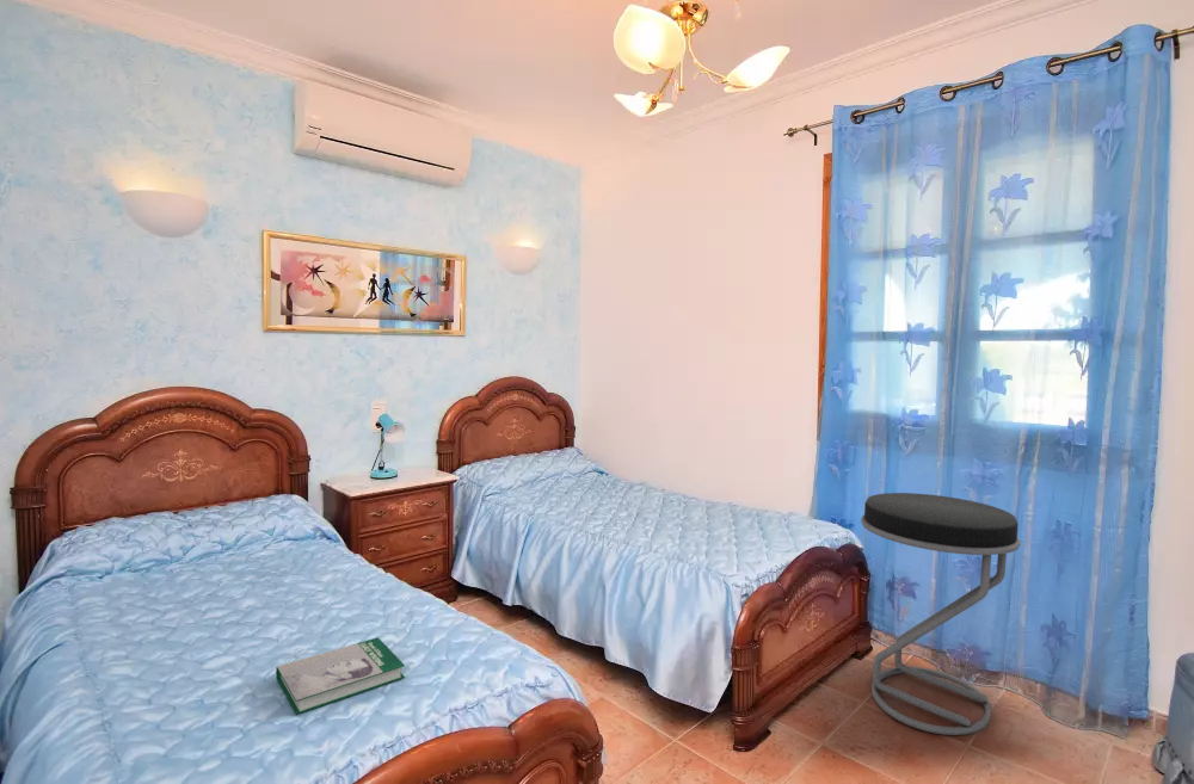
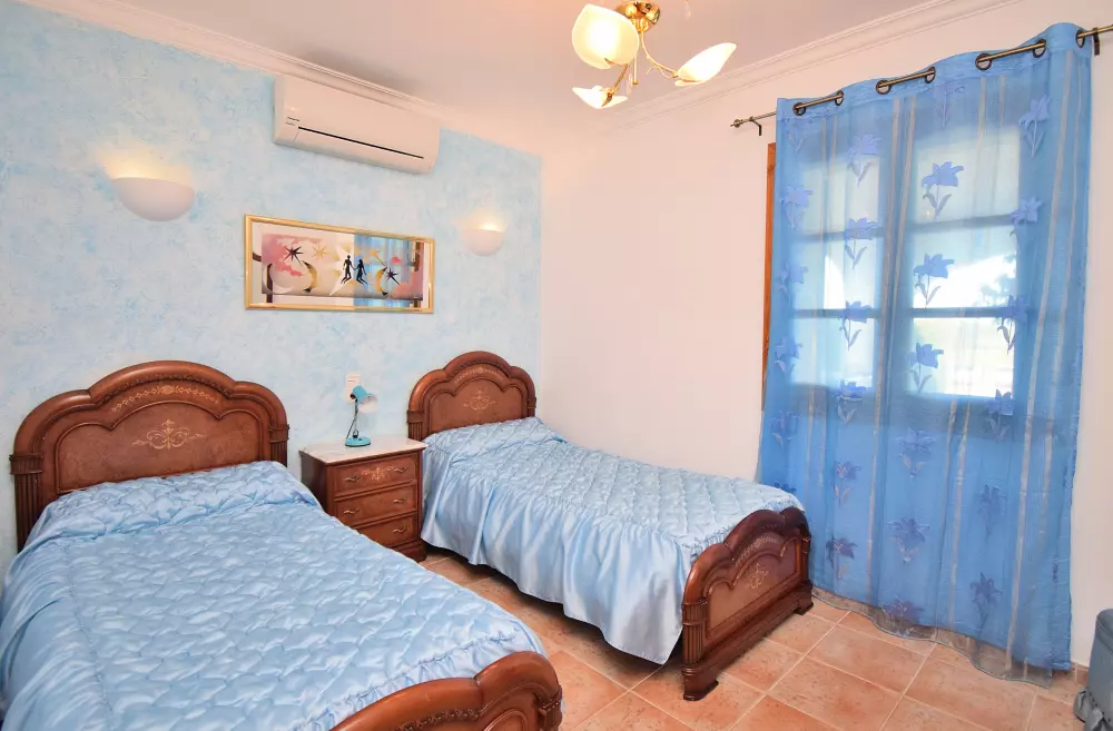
- stool [860,492,1022,736]
- book [275,636,406,716]
